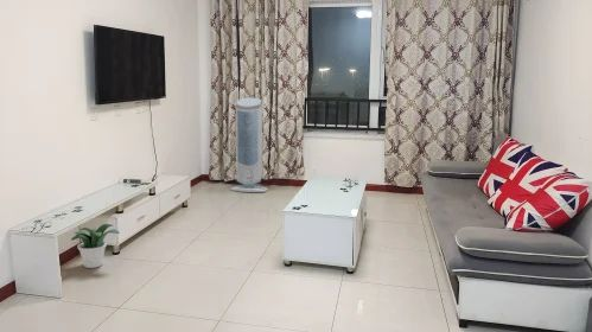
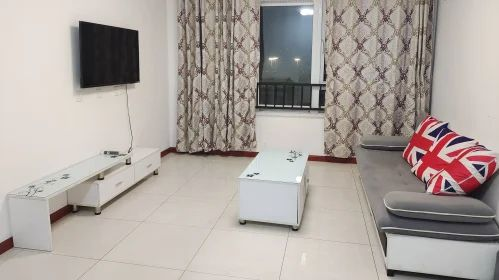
- potted plant [70,223,121,269]
- air purifier [229,96,269,193]
